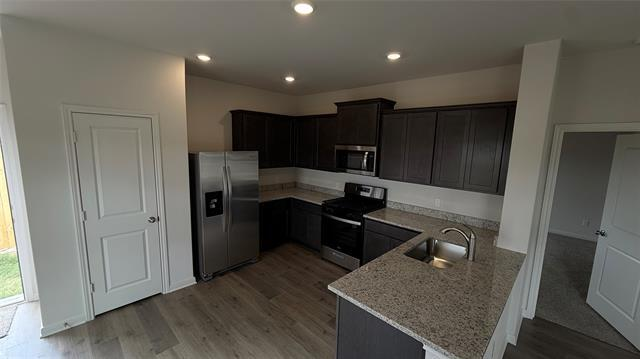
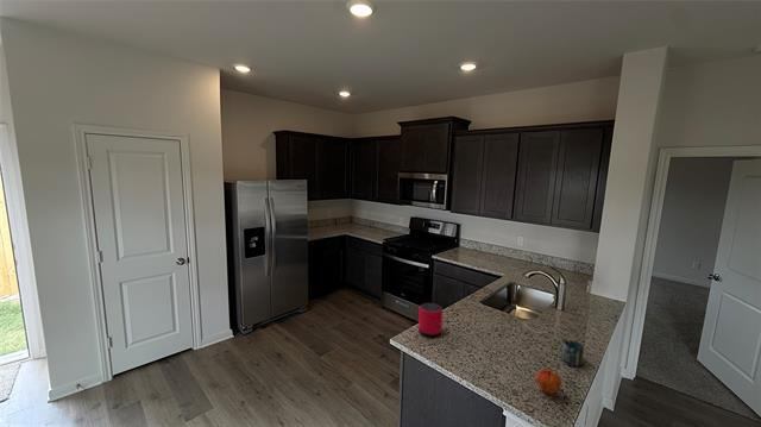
+ speaker [417,302,444,338]
+ fruit [535,369,562,395]
+ cup [560,339,585,368]
